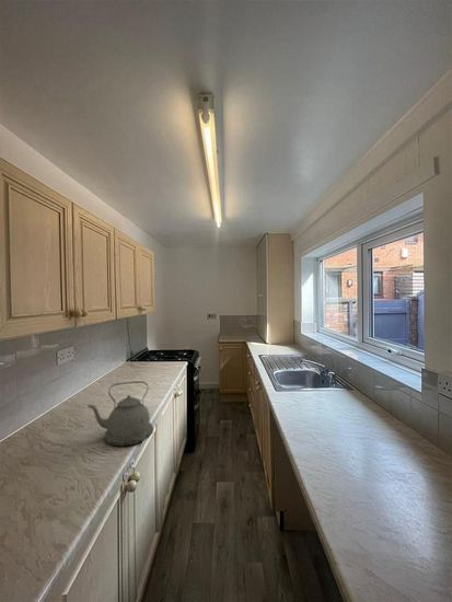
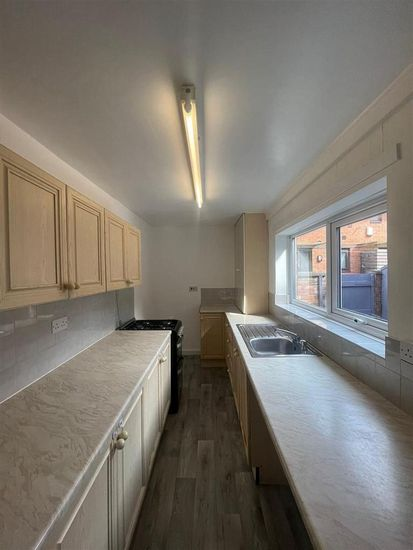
- kettle [86,380,154,448]
